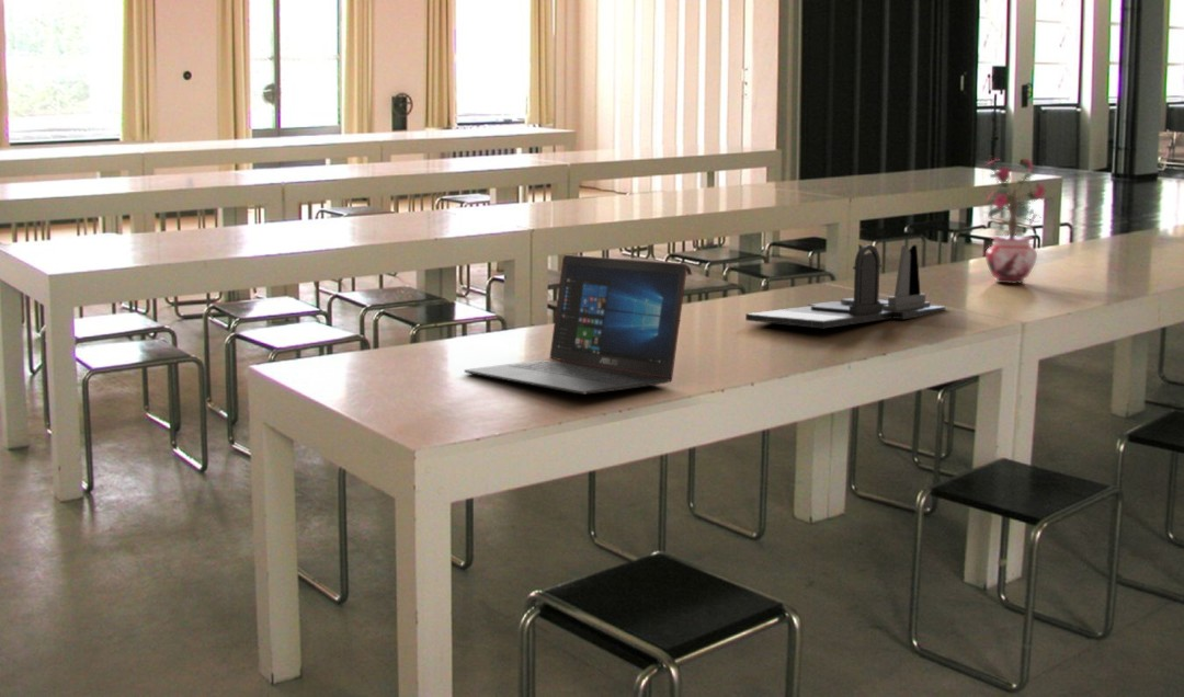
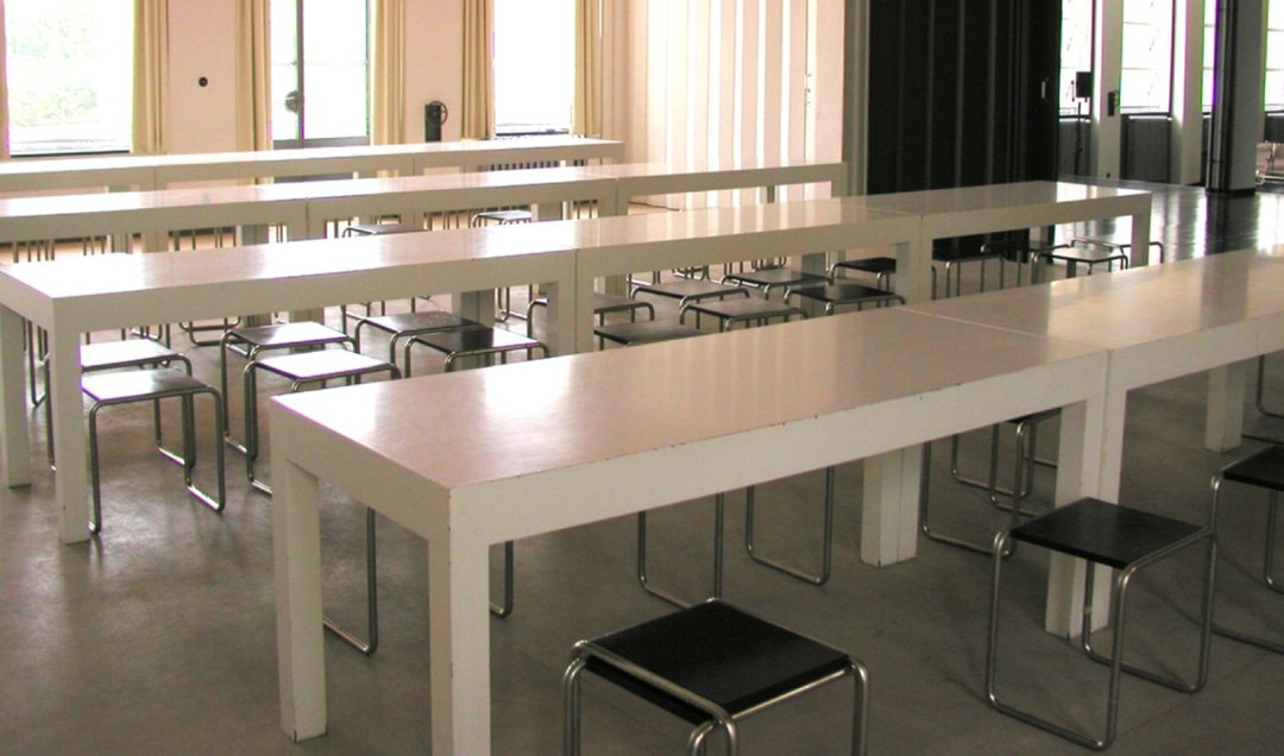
- potted plant [983,156,1046,285]
- desk organizer [744,244,946,329]
- laptop [464,254,688,395]
